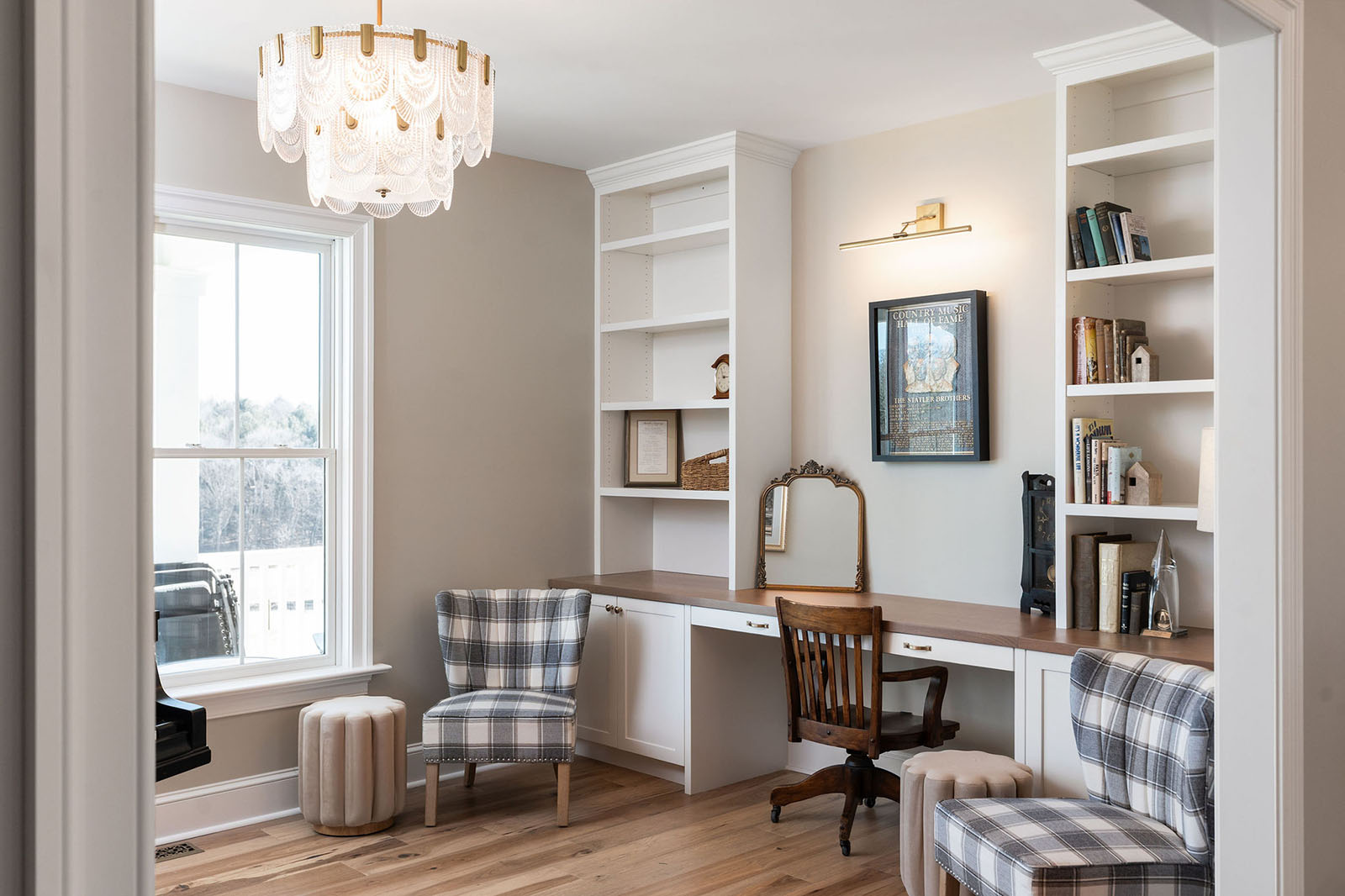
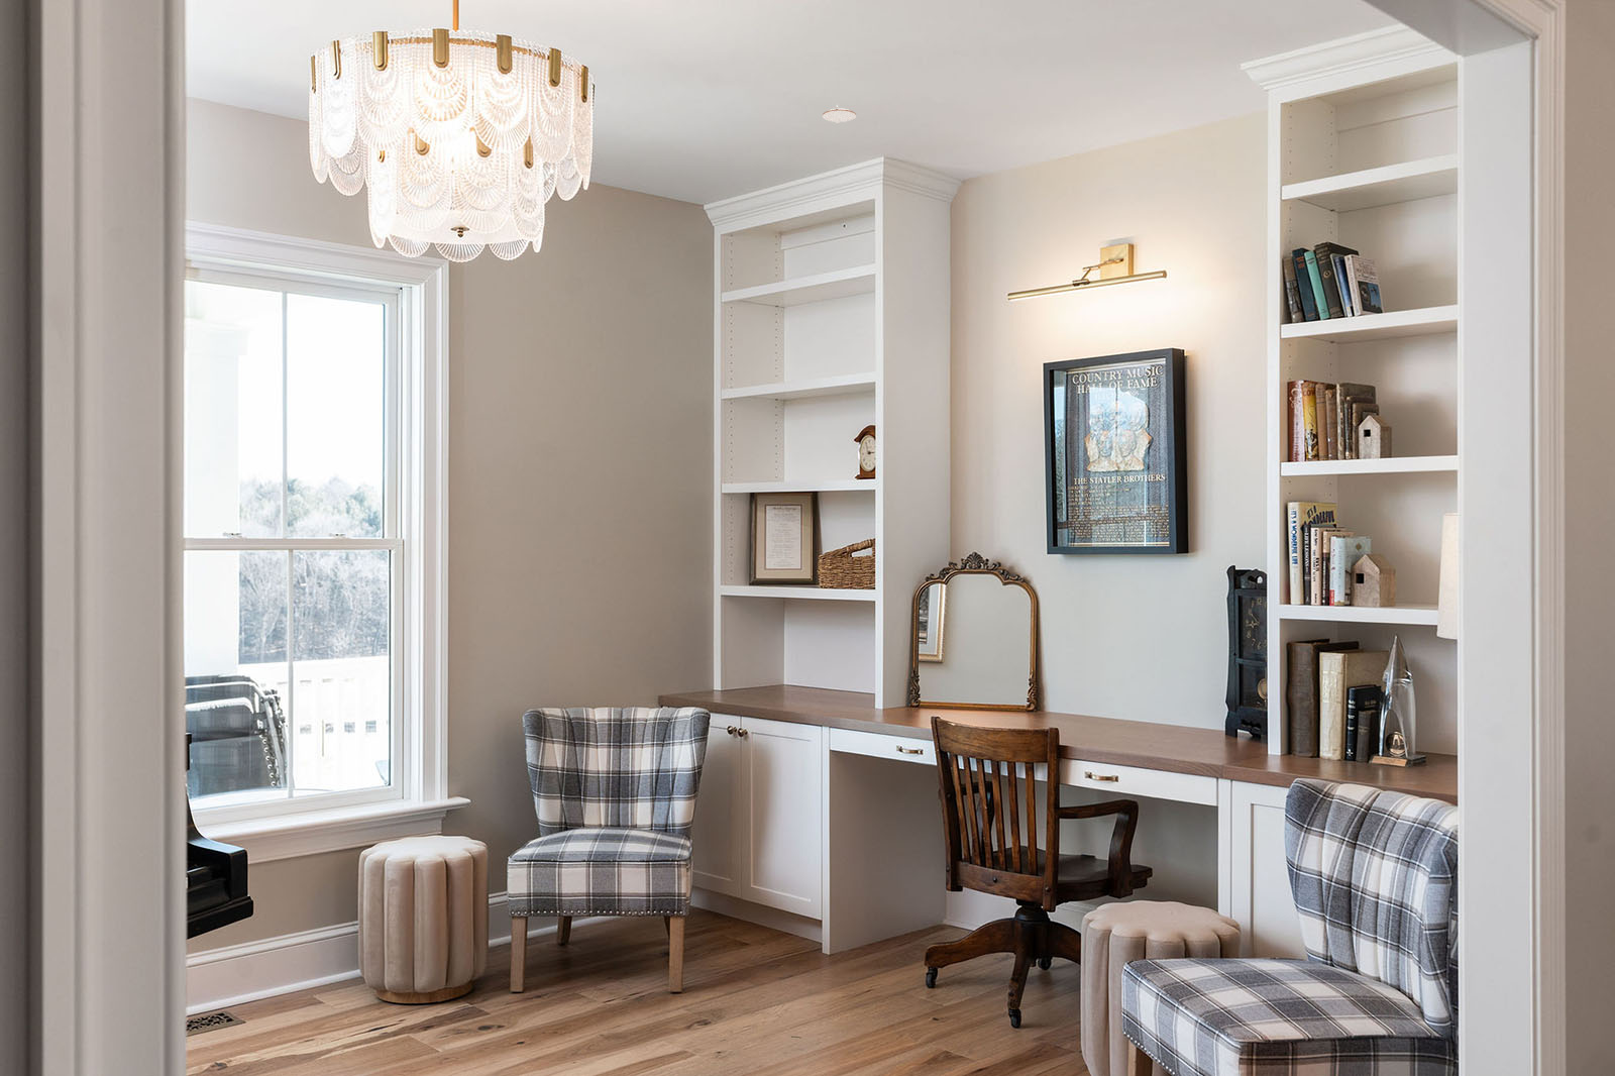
+ recessed light [821,104,857,125]
